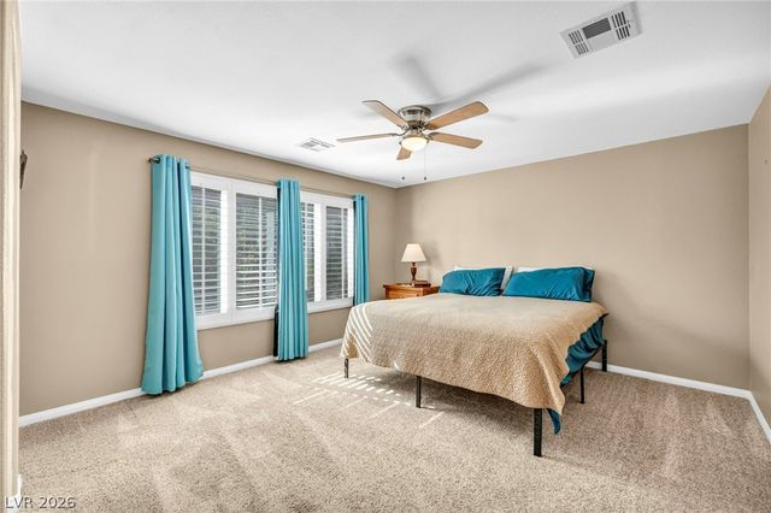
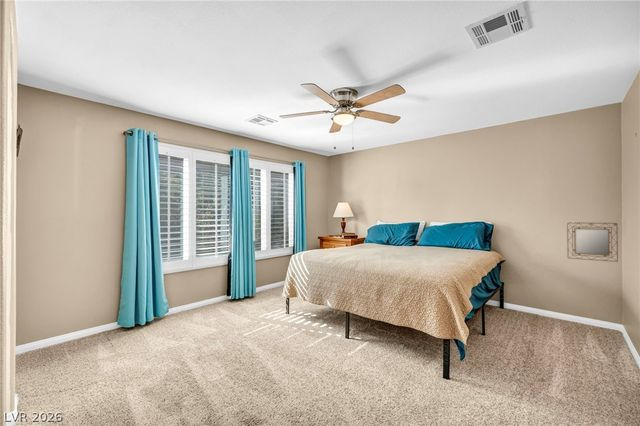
+ home mirror [566,222,619,263]
